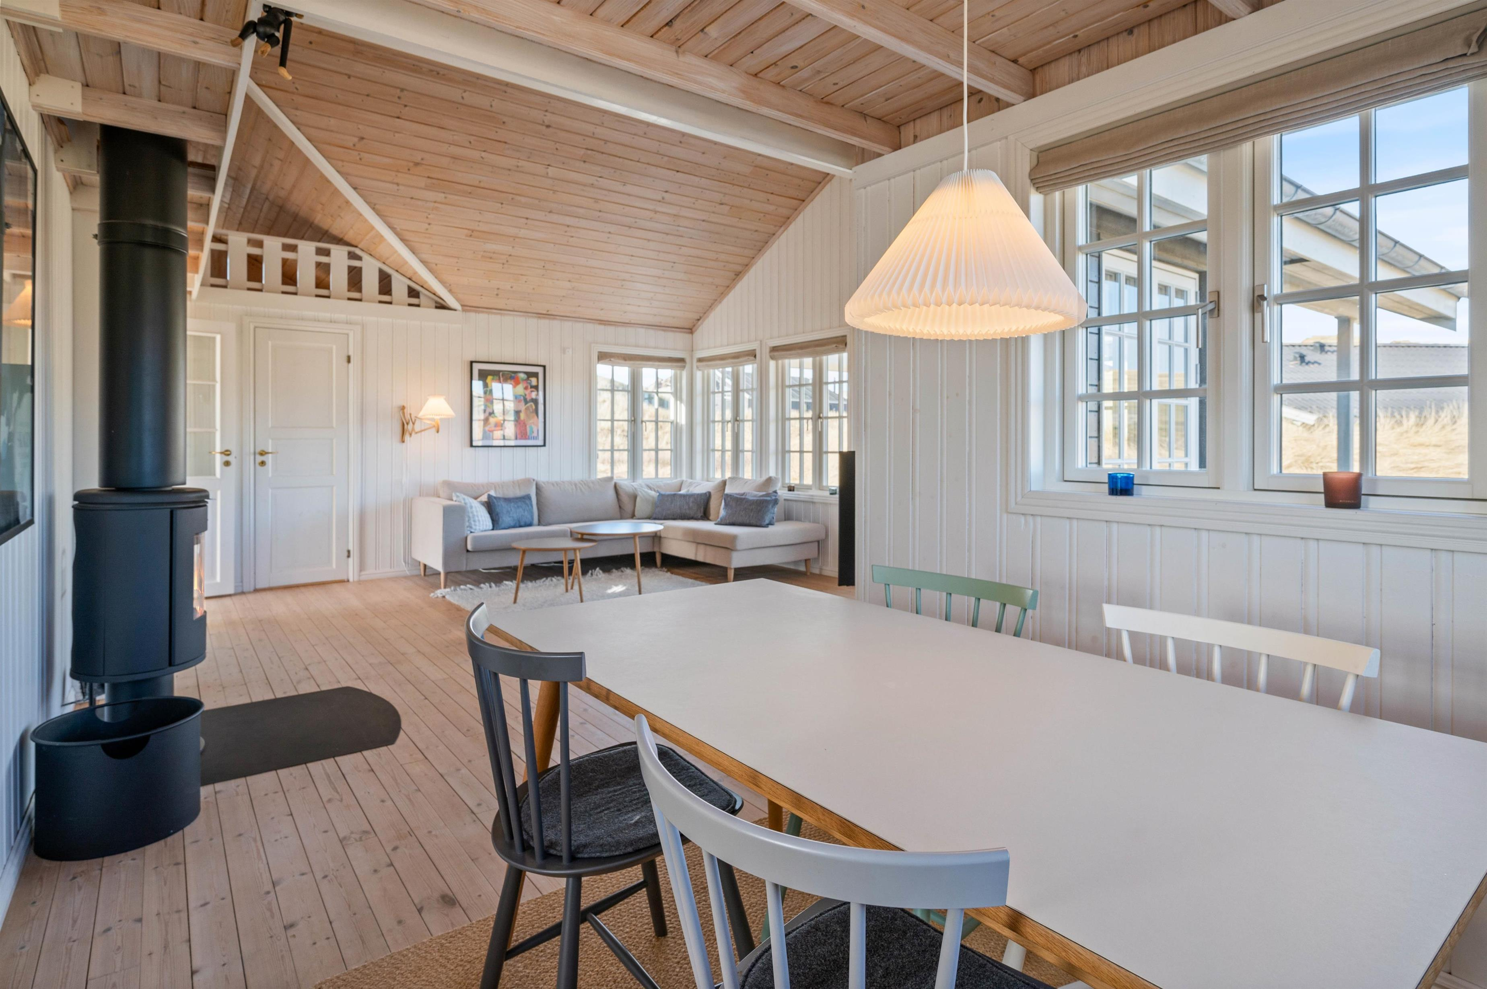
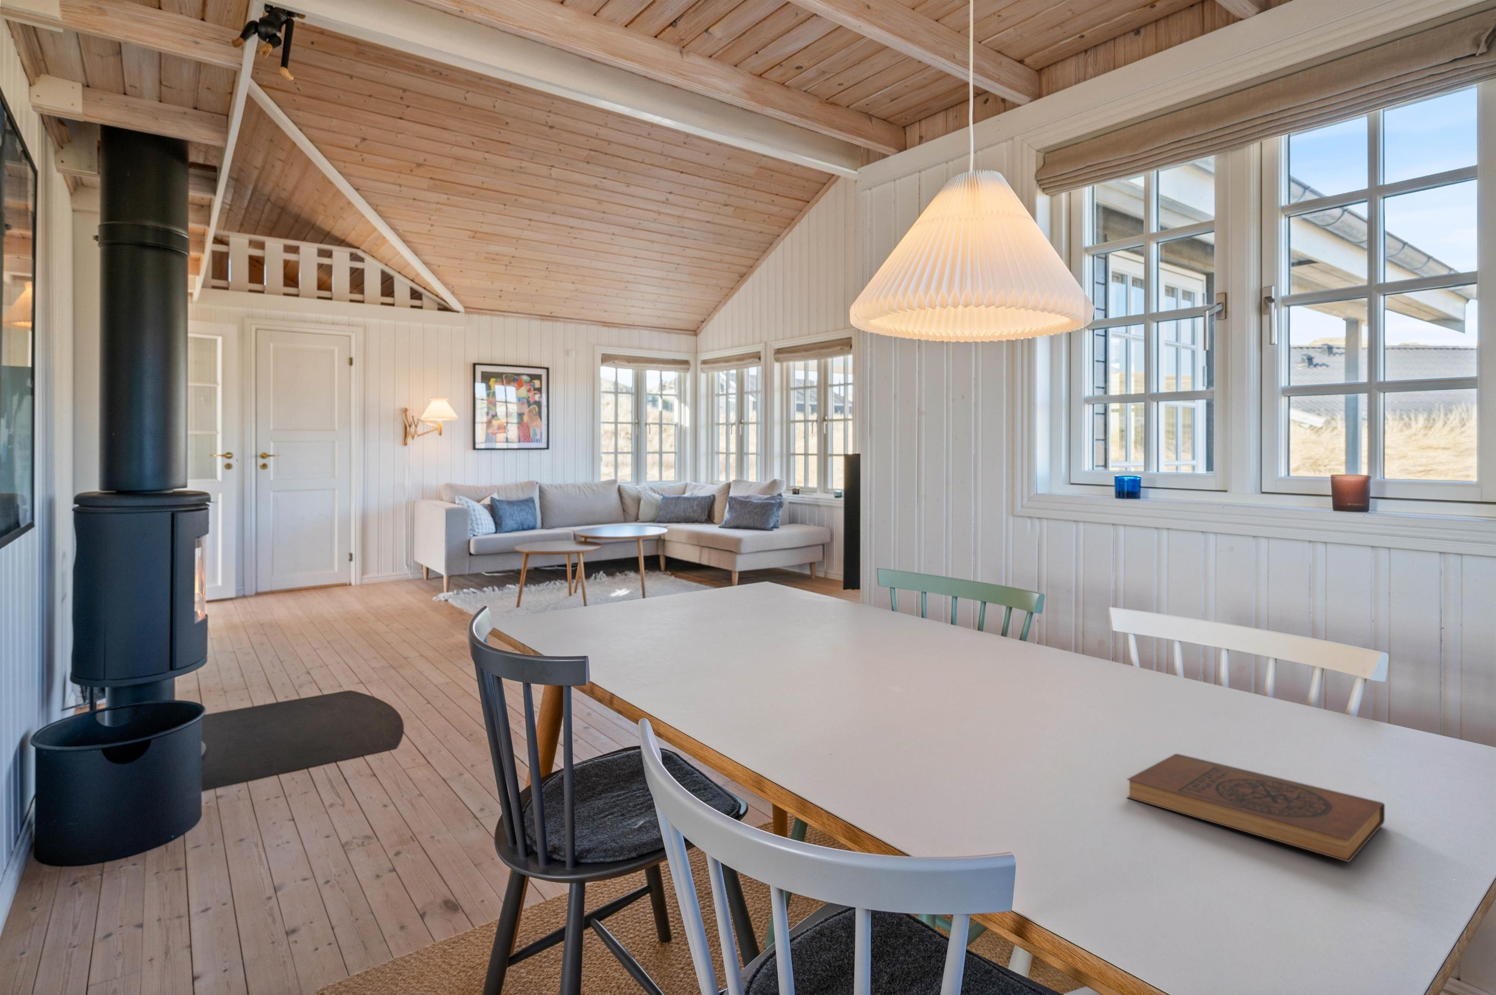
+ book [1126,753,1385,863]
